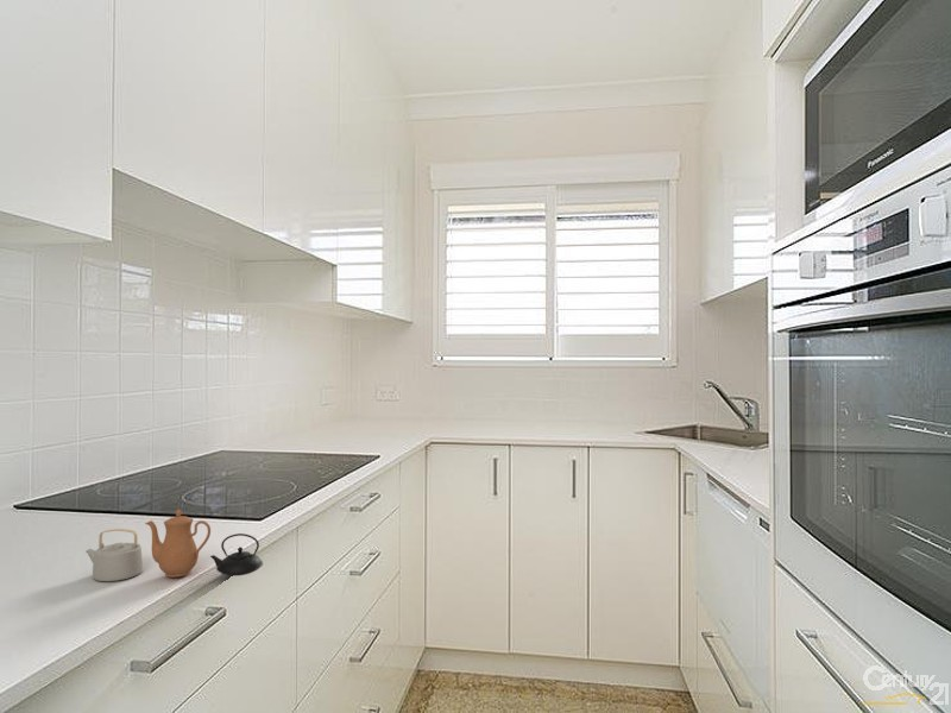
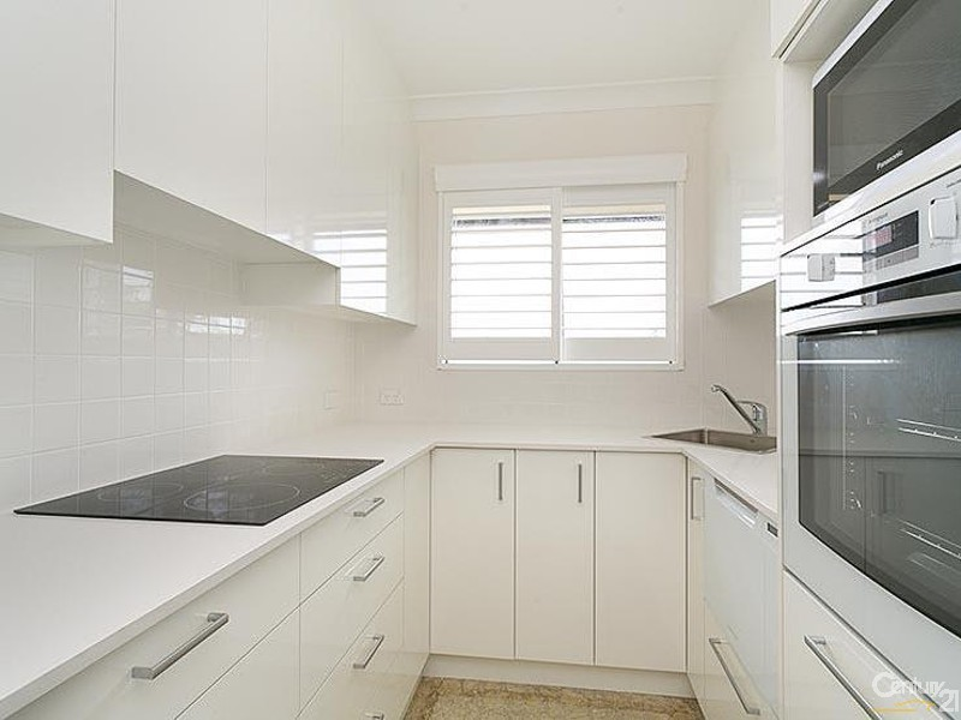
- teapot [84,509,264,582]
